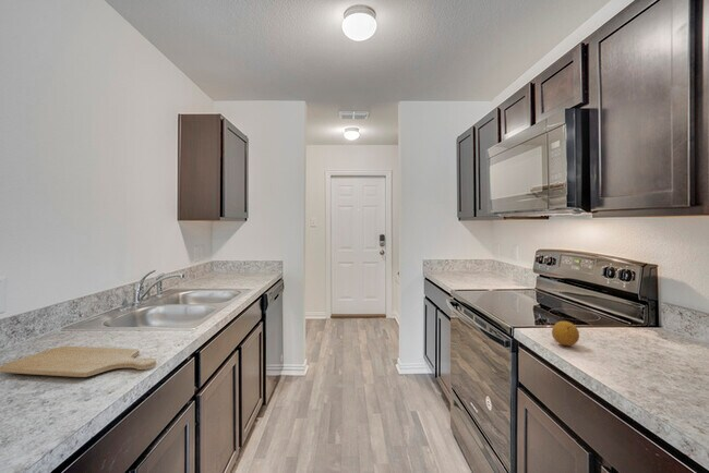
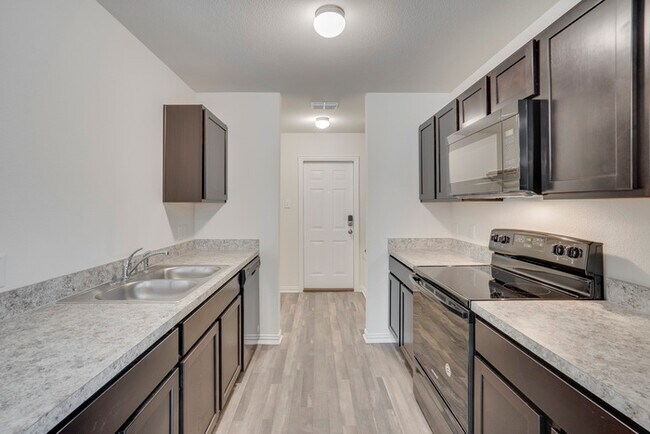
- chopping board [0,345,157,378]
- fruit [551,320,580,348]
